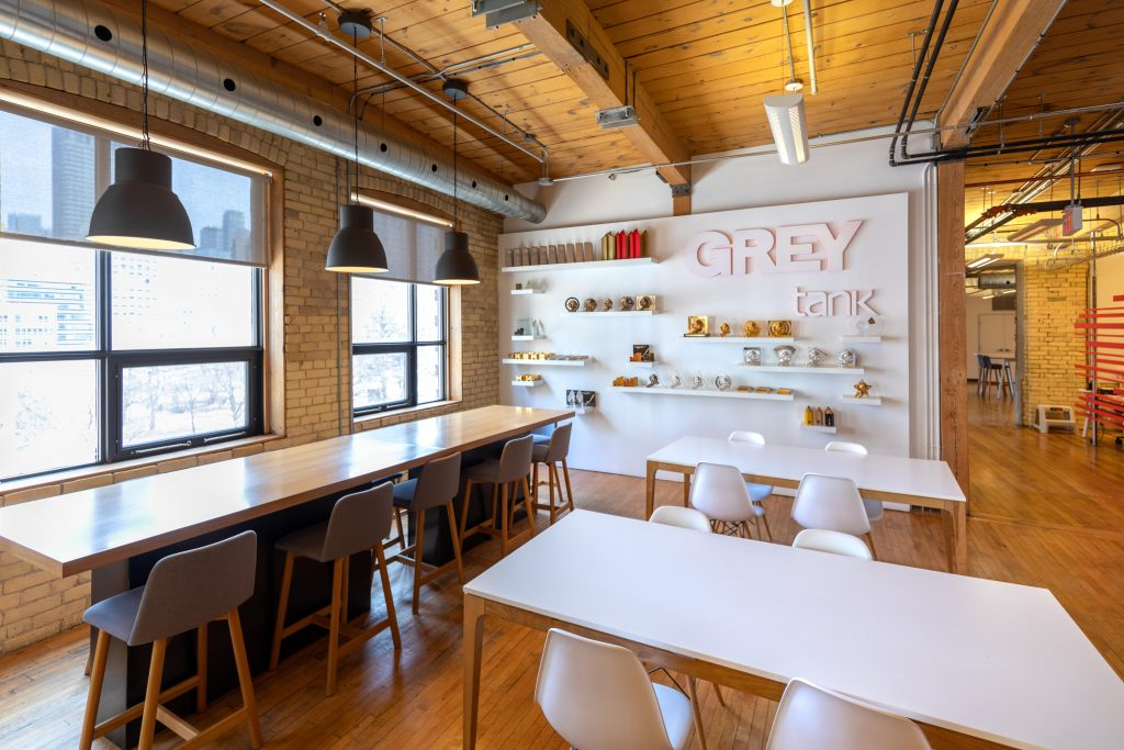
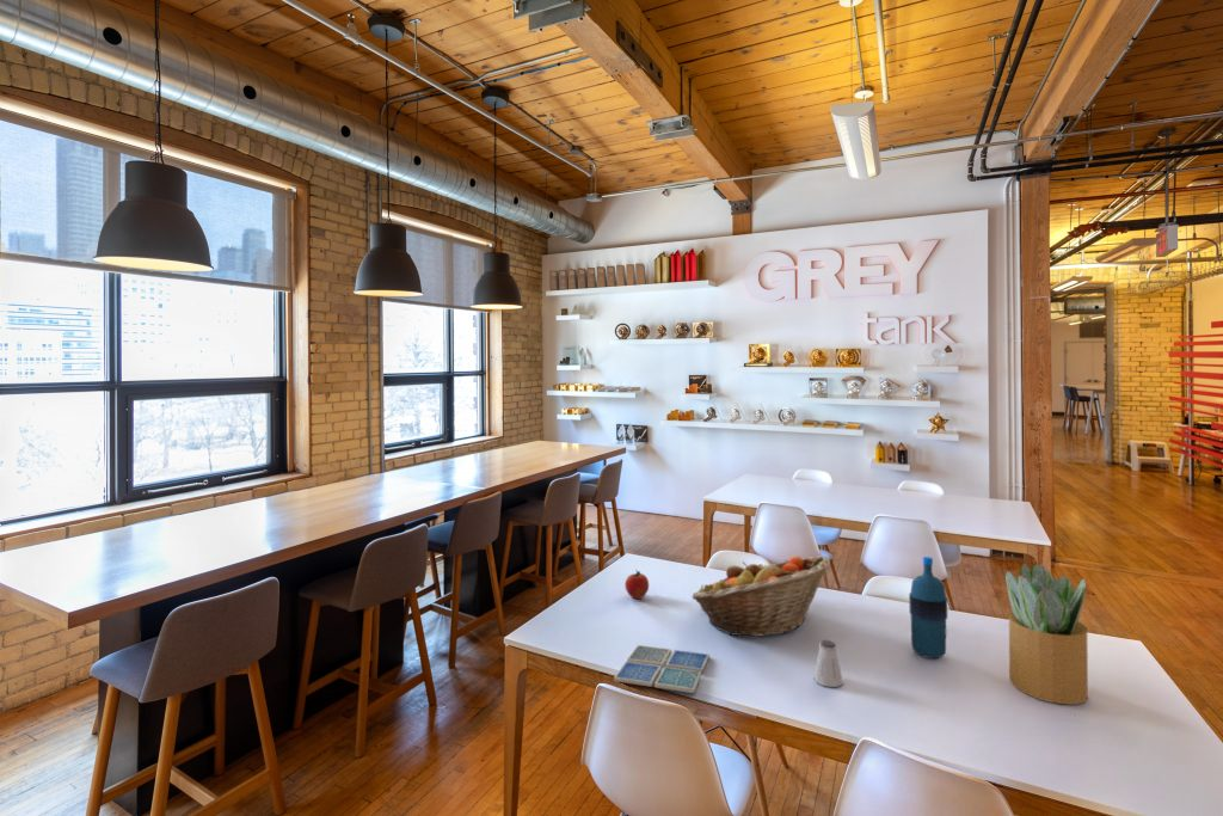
+ fruit basket [692,554,831,638]
+ saltshaker [812,639,844,688]
+ water bottle [908,556,948,659]
+ apple [623,569,650,600]
+ drink coaster [613,644,711,694]
+ potted plant [1002,562,1089,705]
